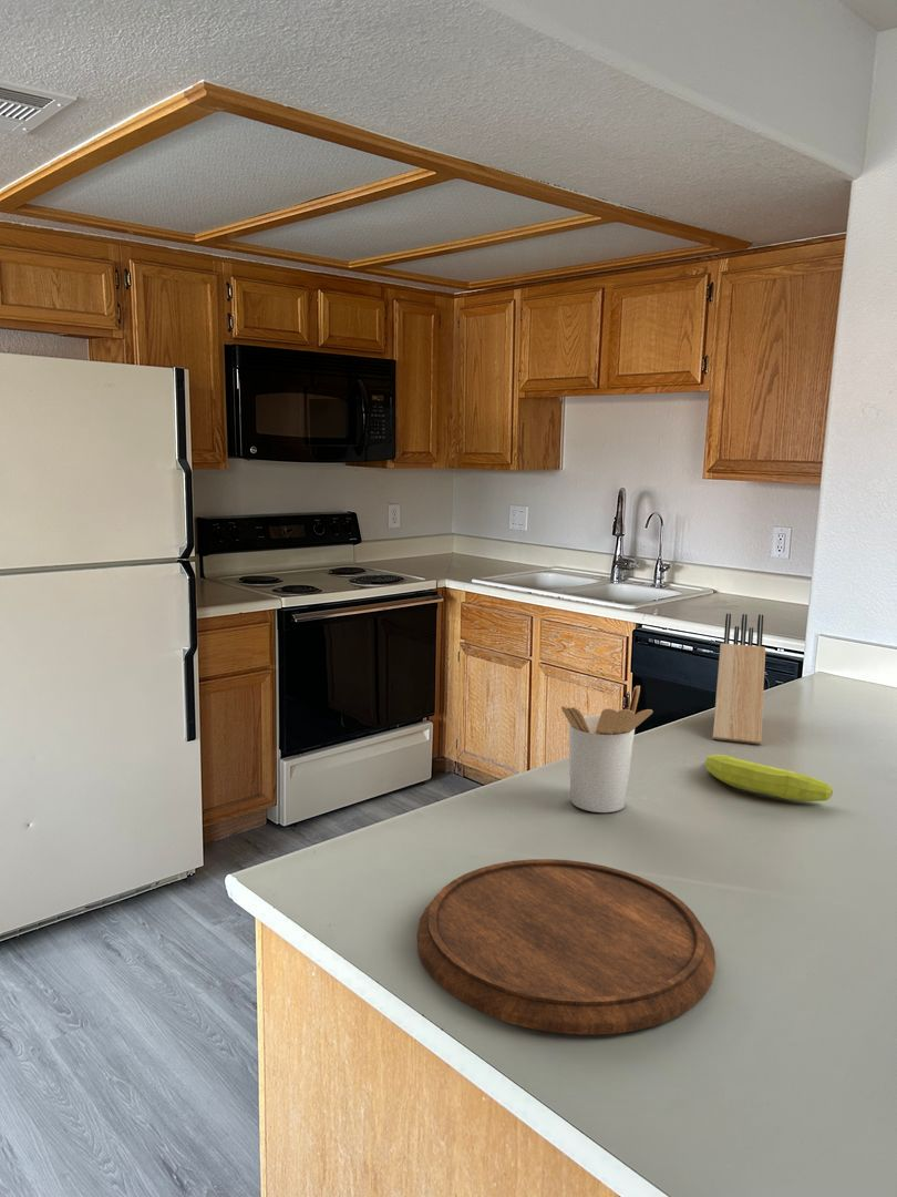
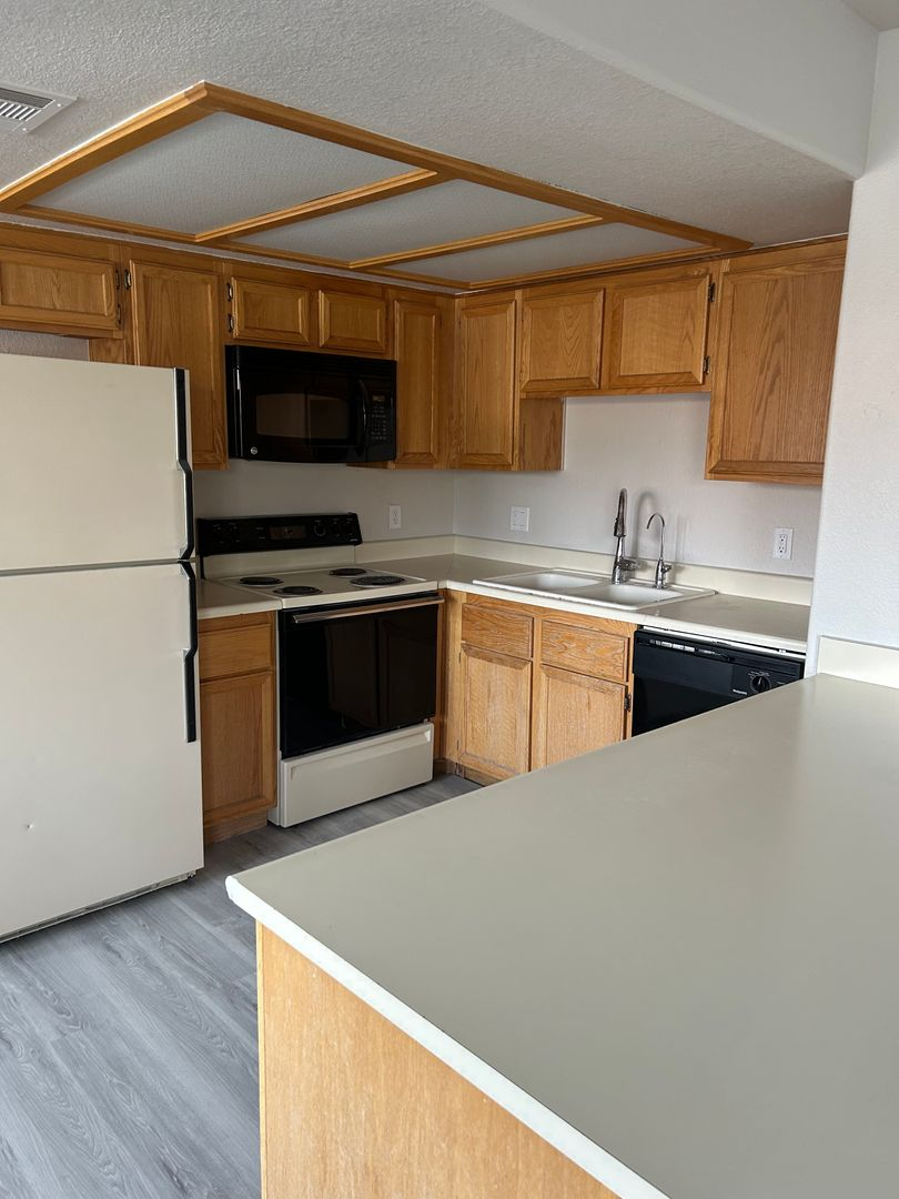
- fruit [704,754,834,802]
- utensil holder [560,685,653,814]
- cutting board [415,858,716,1036]
- knife block [712,612,766,746]
